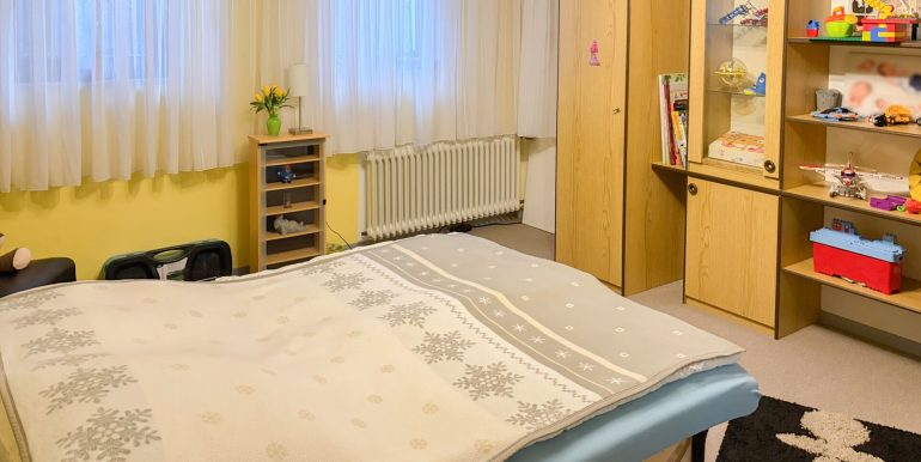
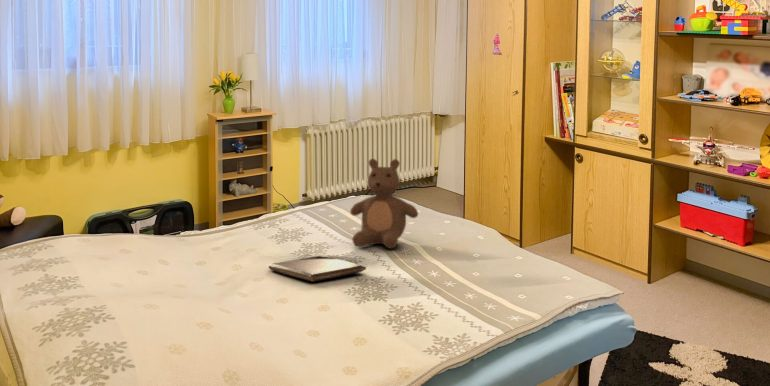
+ teddy bear [349,158,419,250]
+ book [268,255,367,283]
